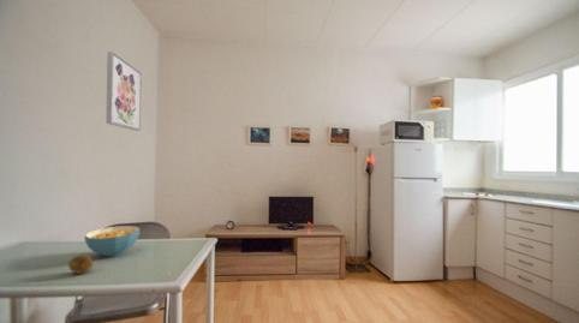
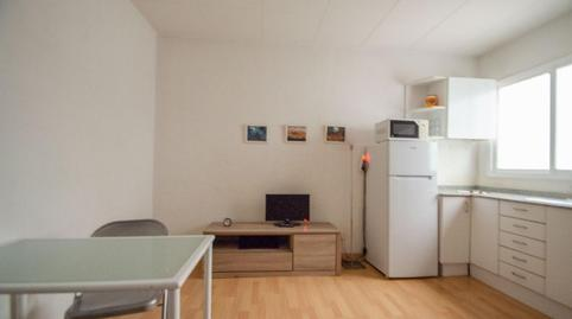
- fruit [67,253,95,275]
- wall art [105,50,143,132]
- cereal bowl [83,225,142,258]
